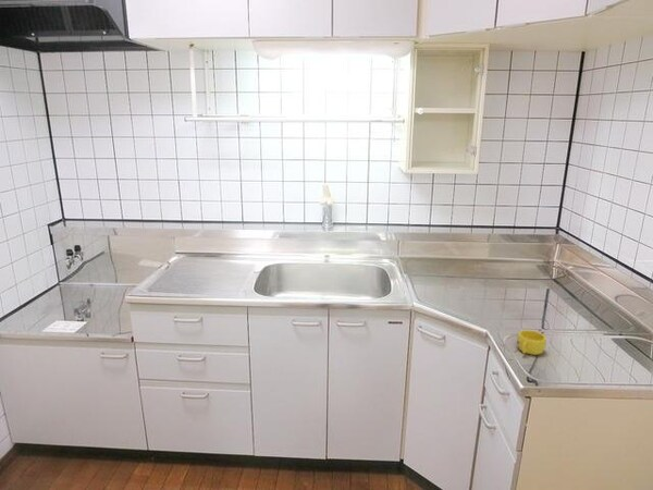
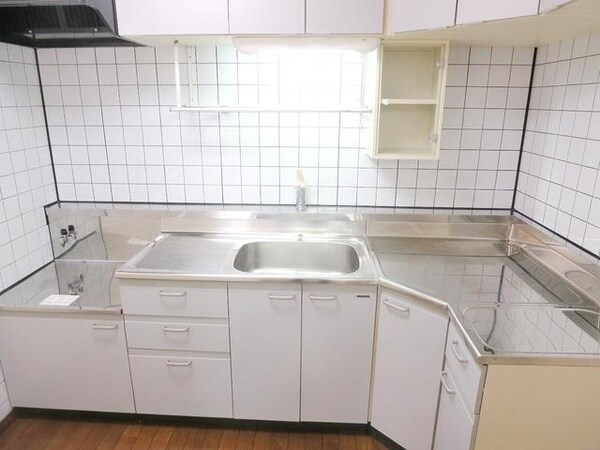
- cup [516,329,547,356]
